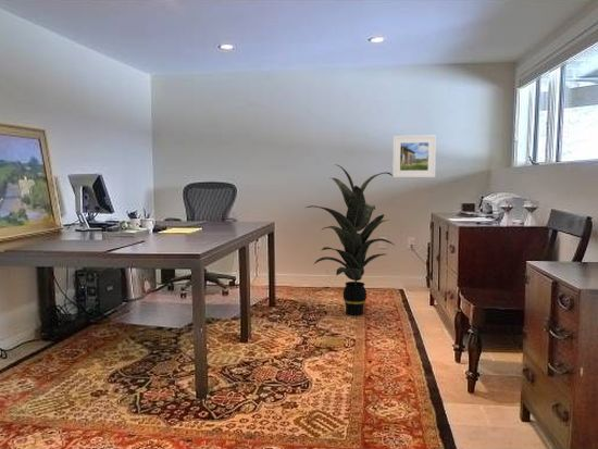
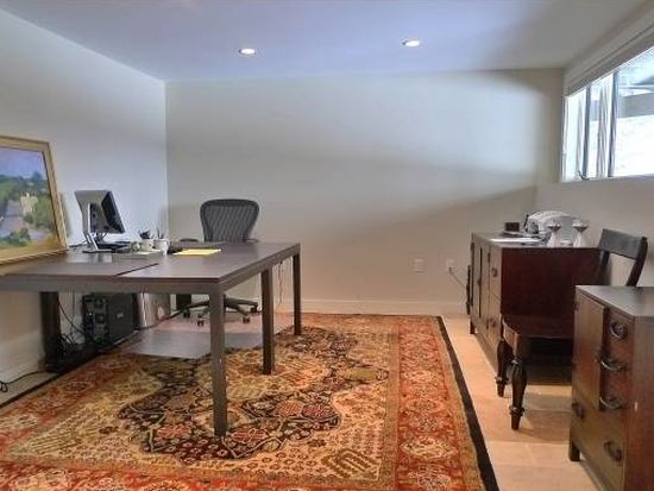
- indoor plant [306,164,395,316]
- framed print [391,135,437,178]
